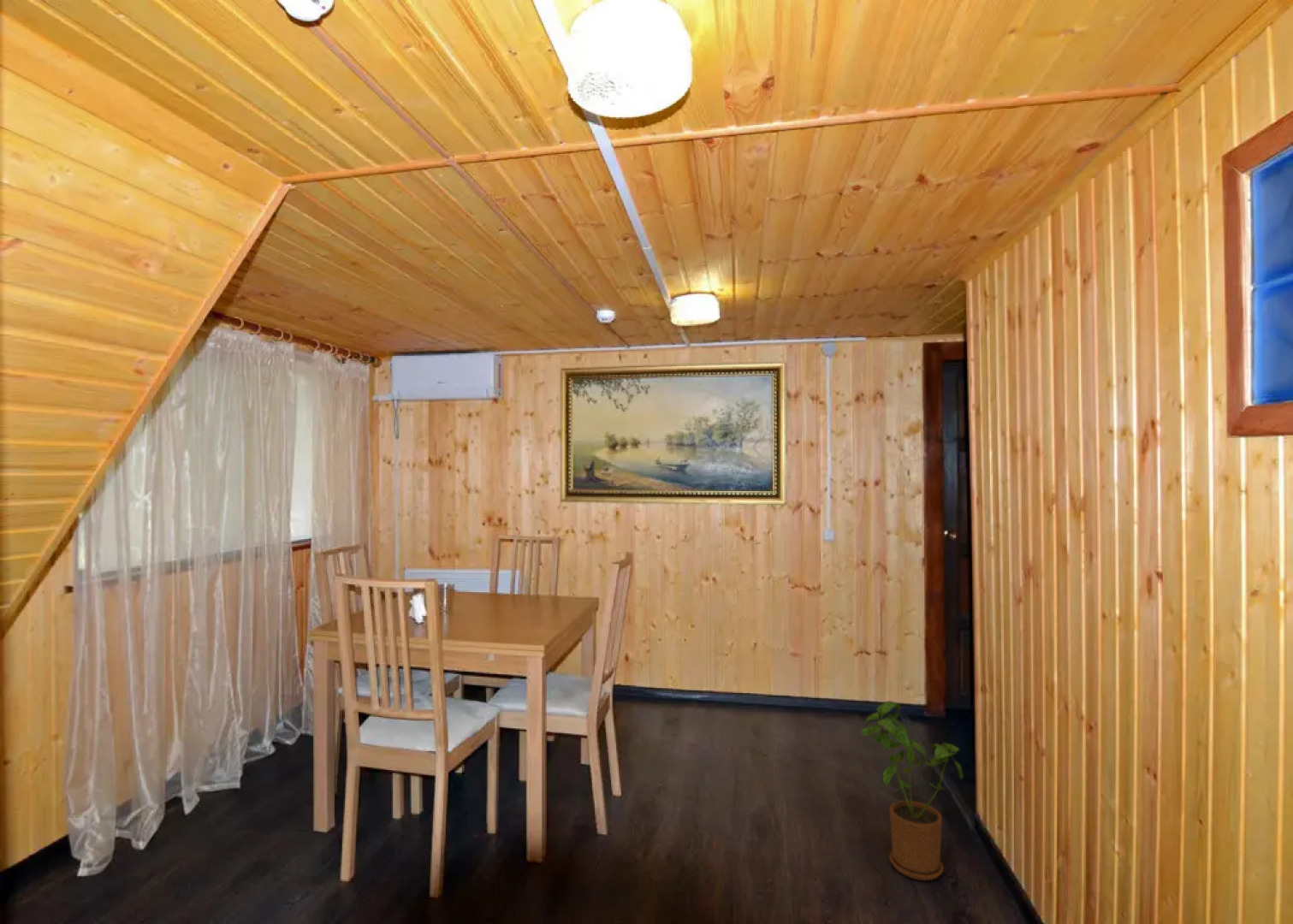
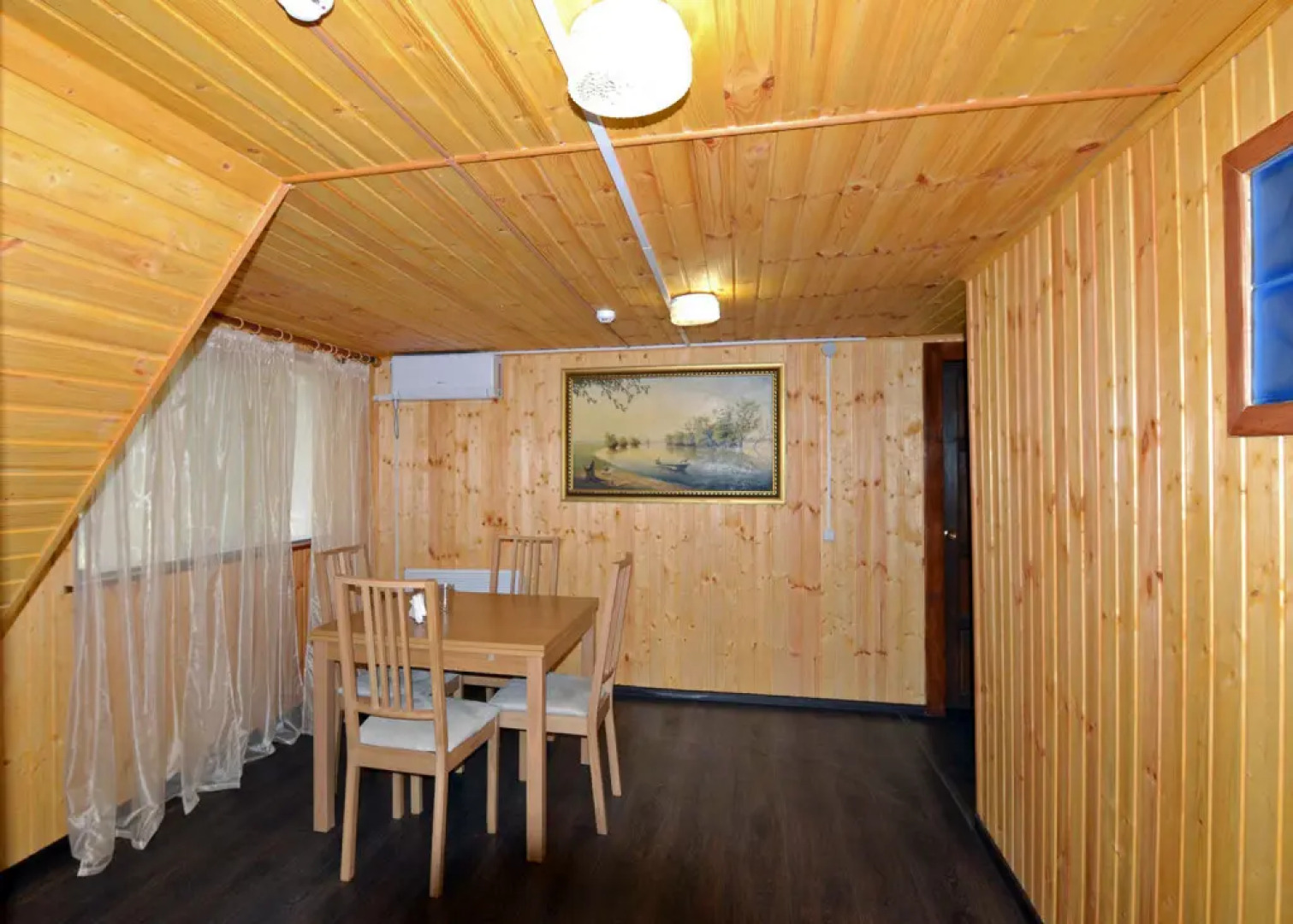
- house plant [859,700,964,881]
